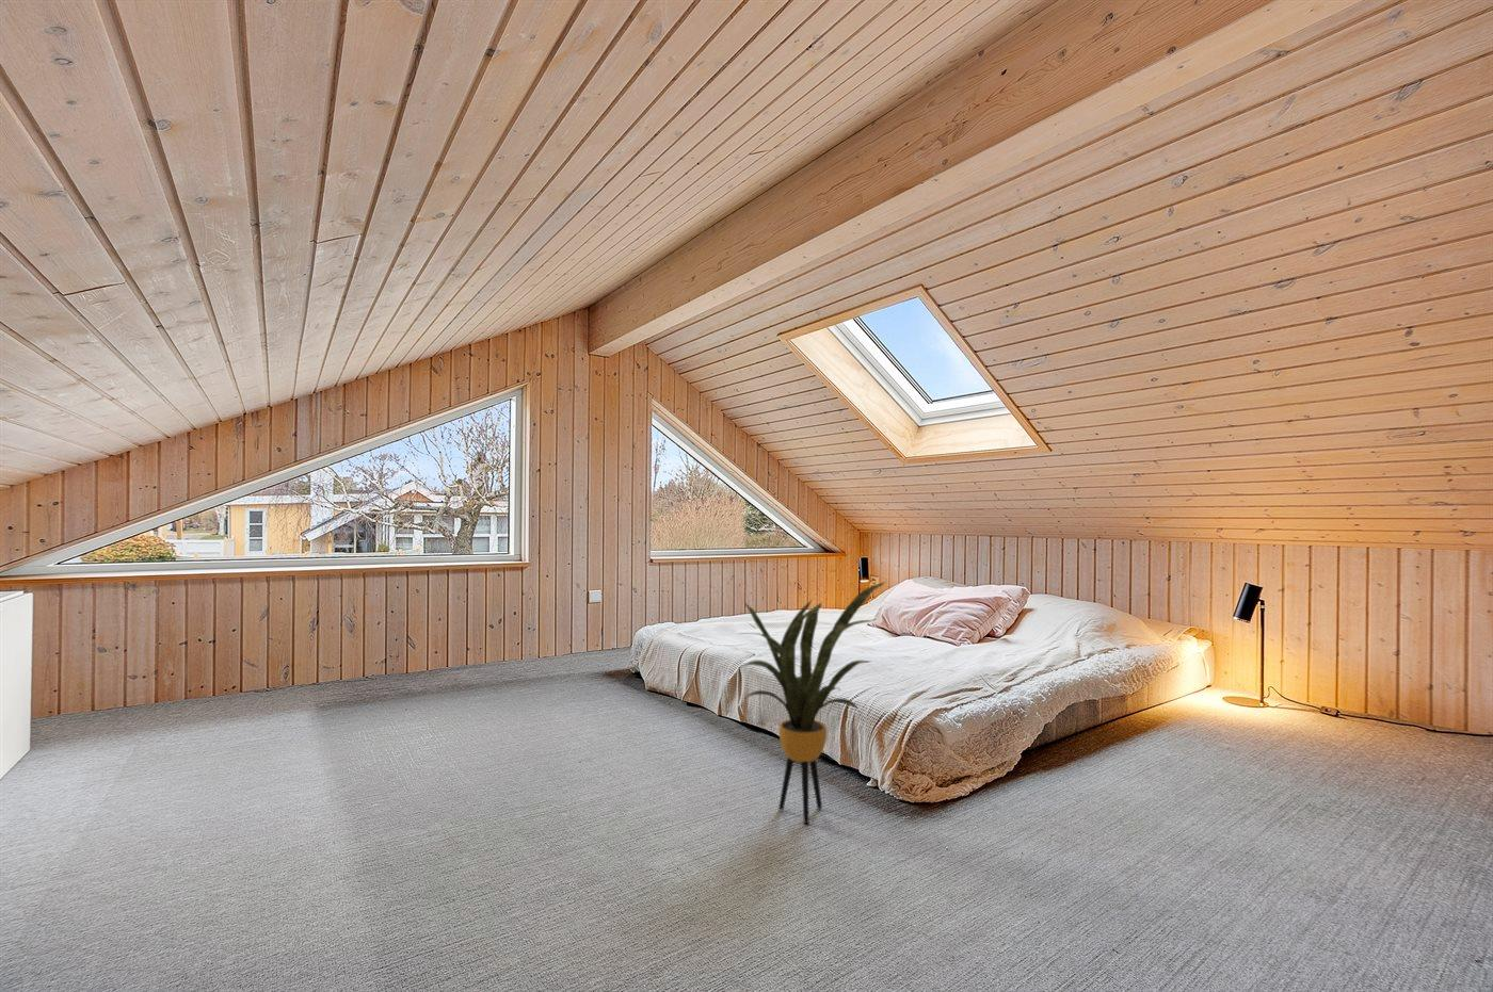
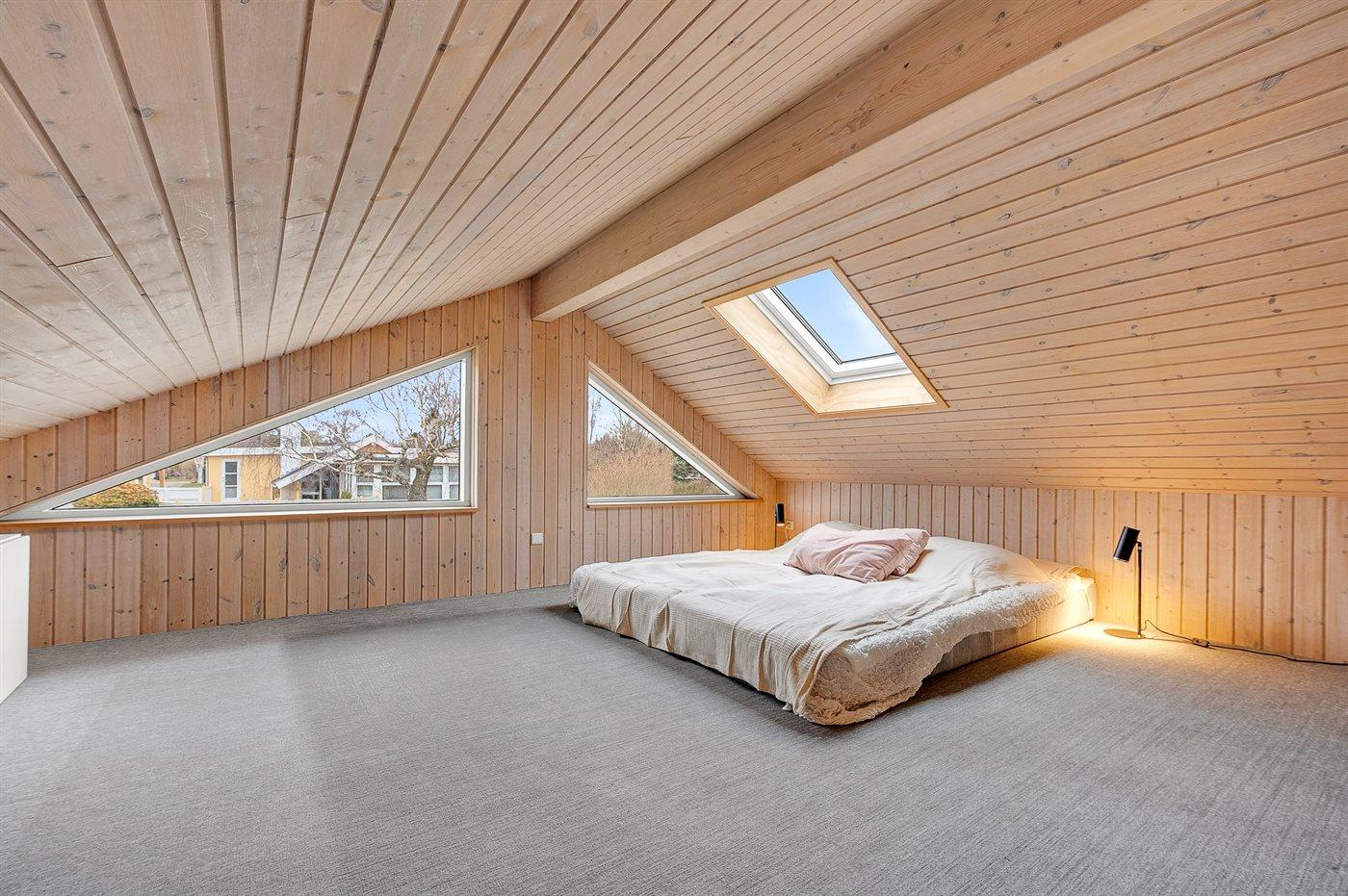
- house plant [735,581,887,825]
